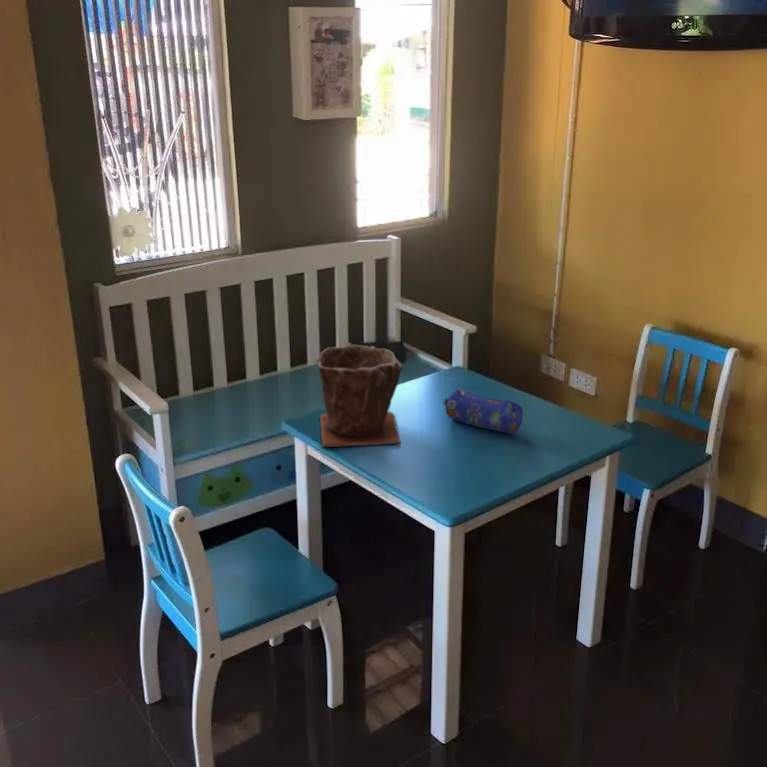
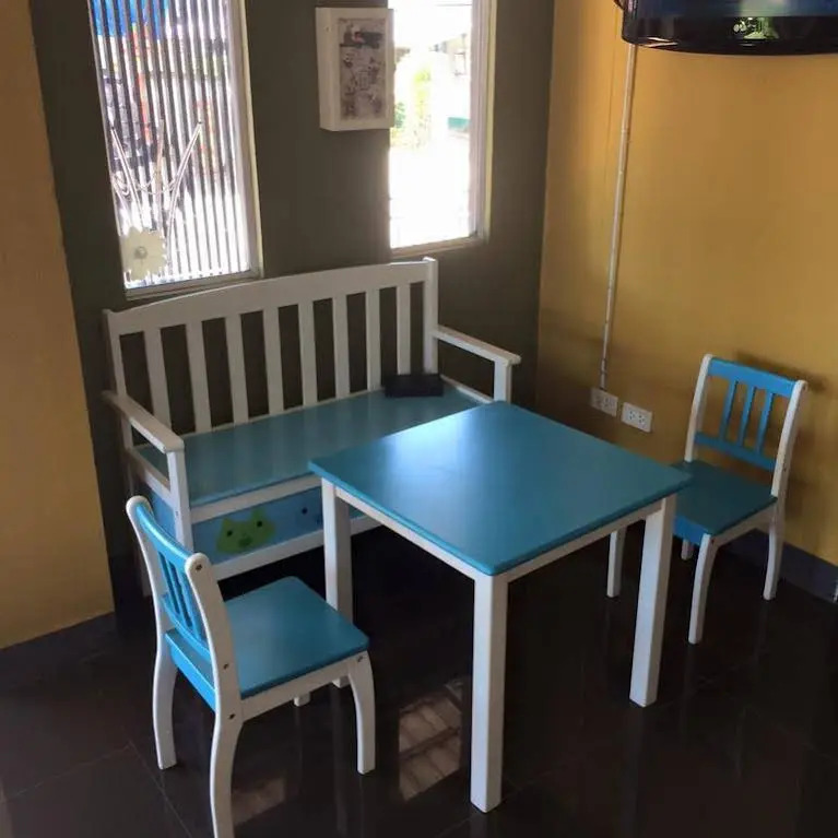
- pencil case [442,387,524,435]
- plant pot [315,342,404,448]
